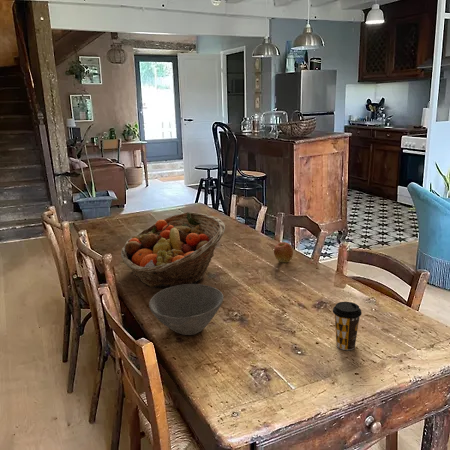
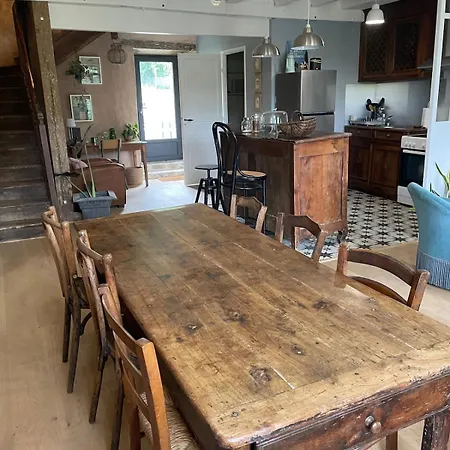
- bowl [148,283,224,336]
- apple [273,241,294,264]
- coffee cup [332,301,363,351]
- fruit basket [120,211,226,289]
